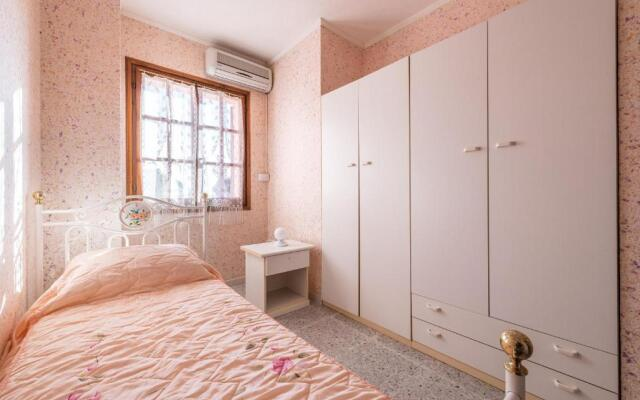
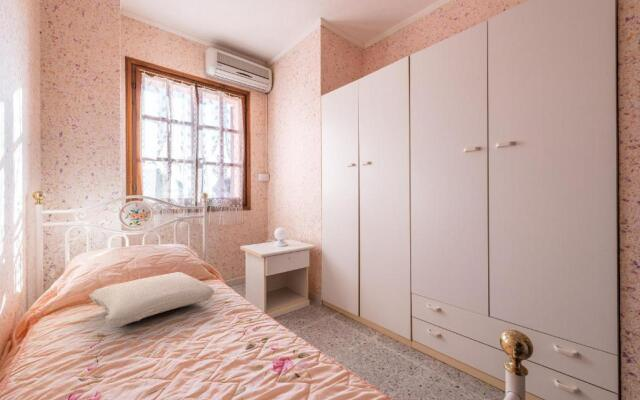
+ pillow [88,271,215,328]
